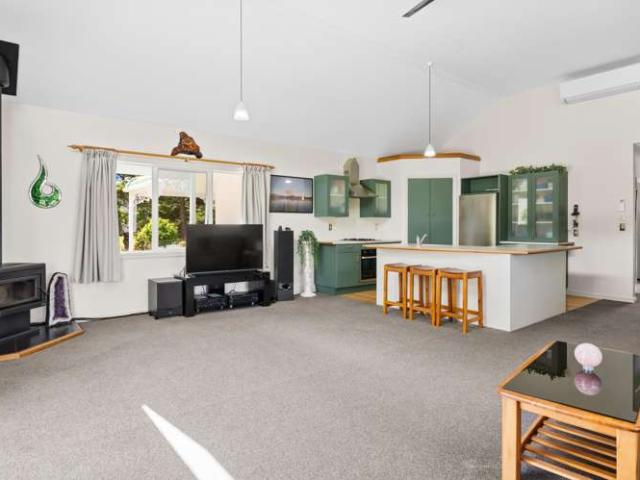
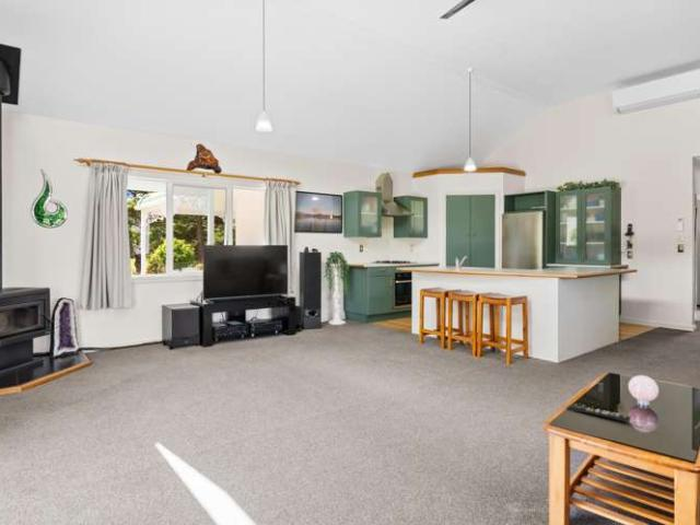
+ remote control [565,404,632,423]
